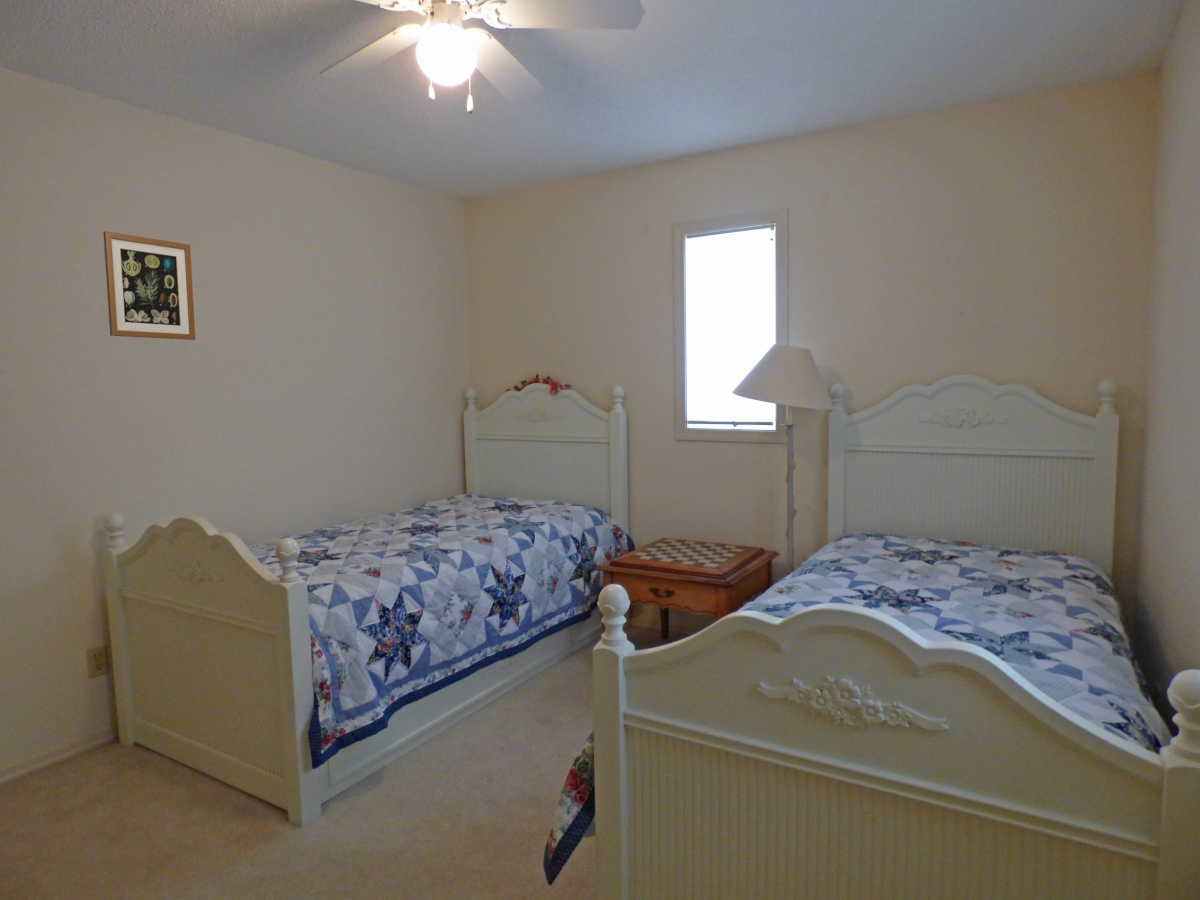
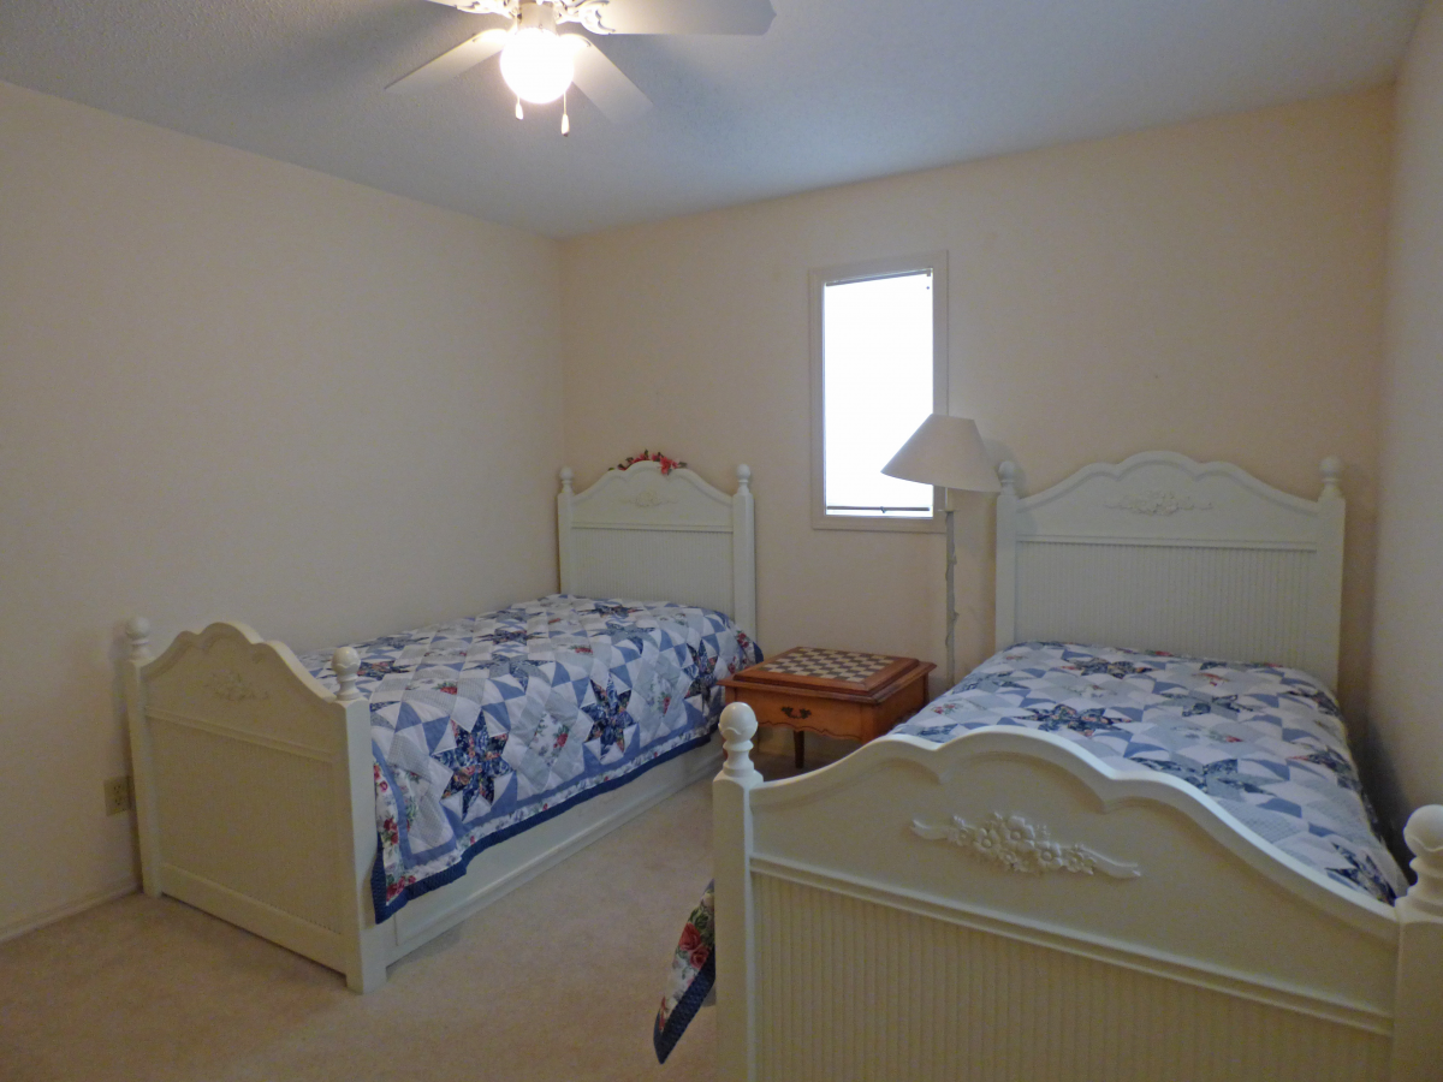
- wall art [102,230,196,341]
